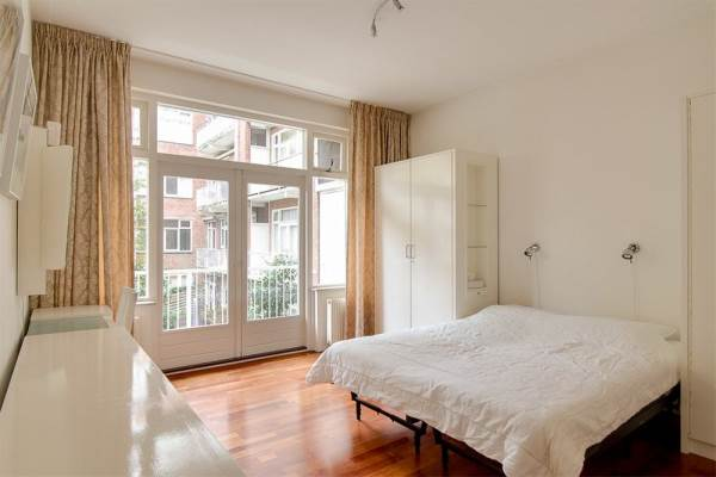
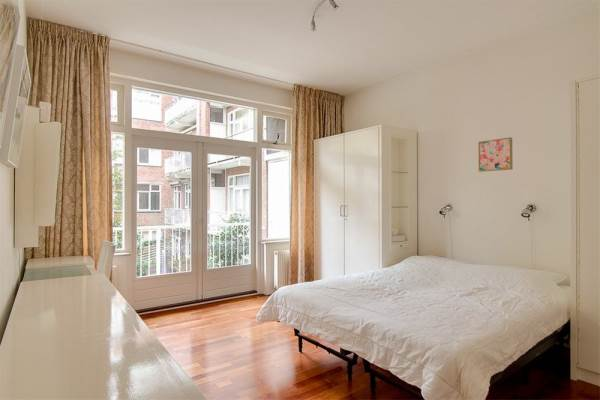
+ wall art [477,136,514,173]
